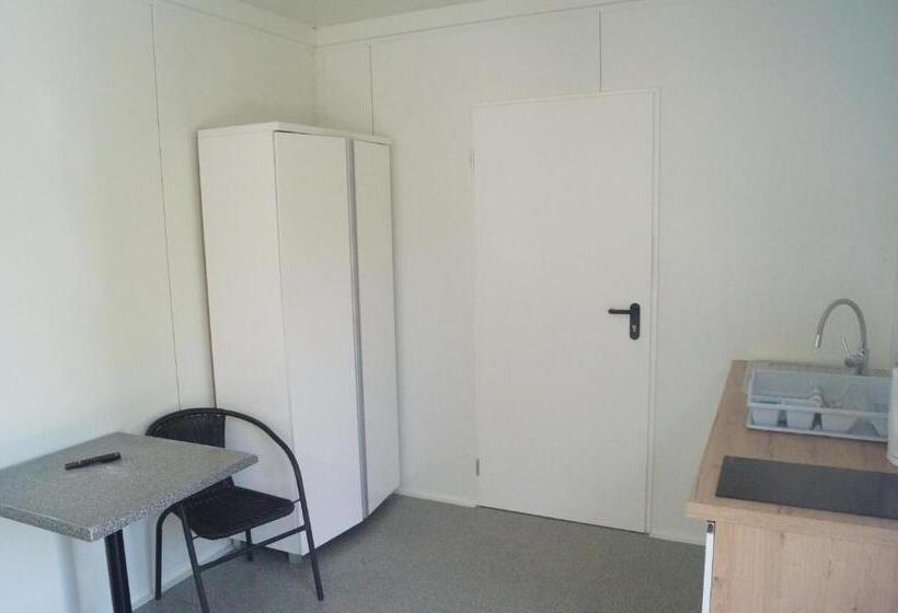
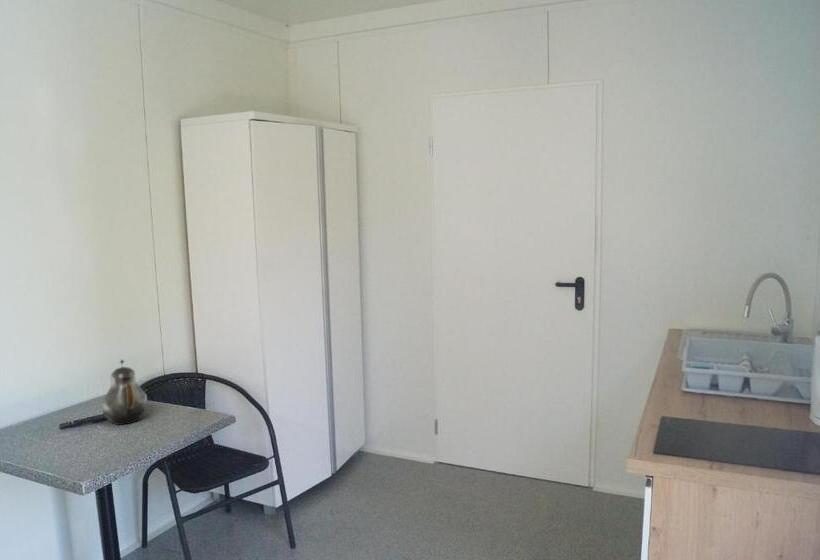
+ teapot [101,359,148,426]
